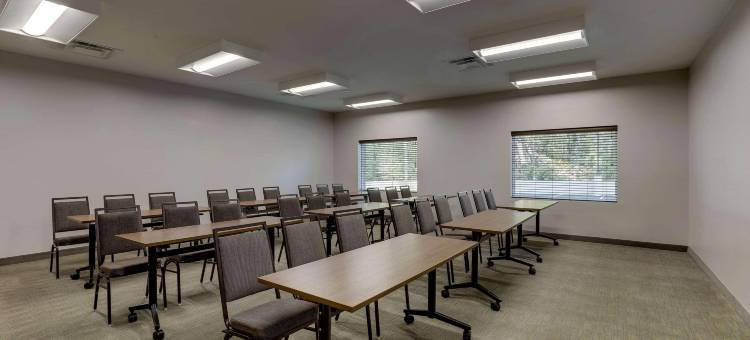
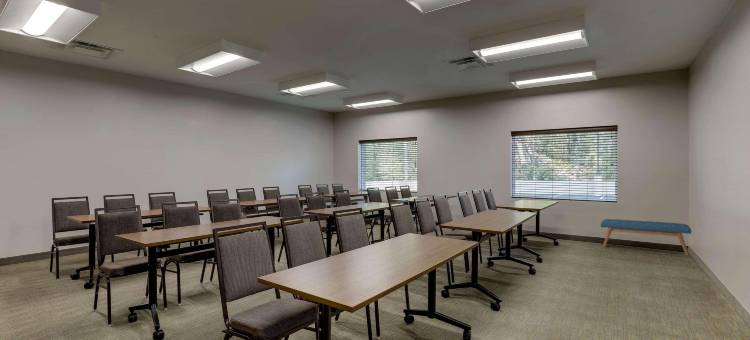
+ bench [600,218,692,257]
